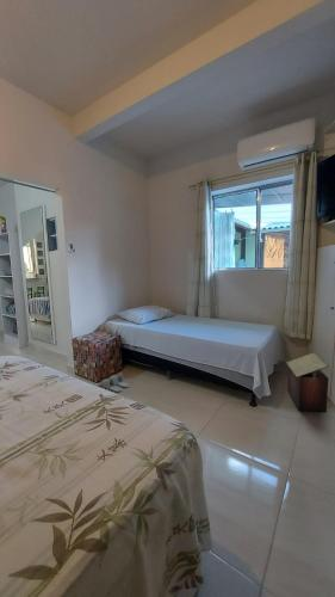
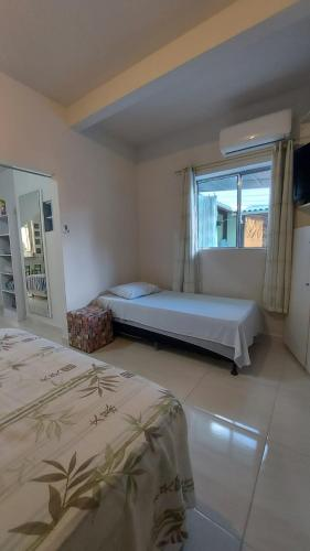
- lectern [285,351,330,414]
- slippers [100,371,131,393]
